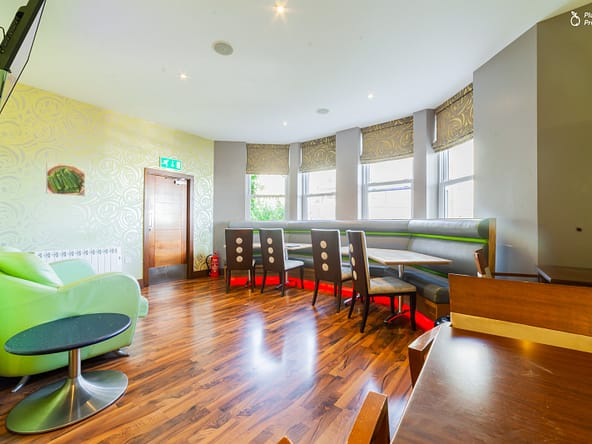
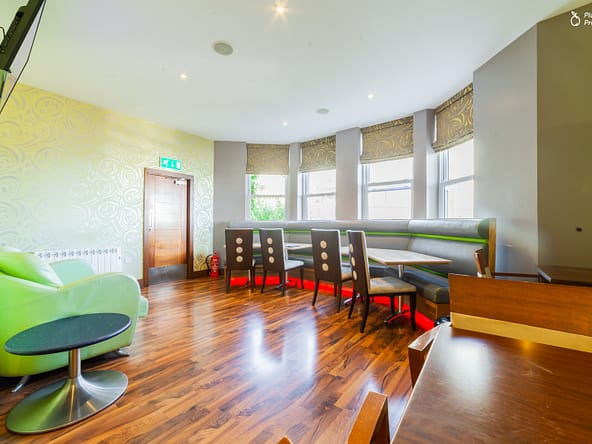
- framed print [45,162,86,197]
